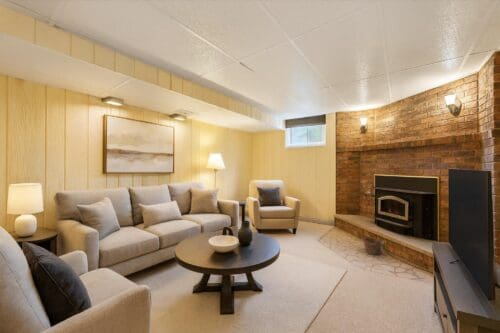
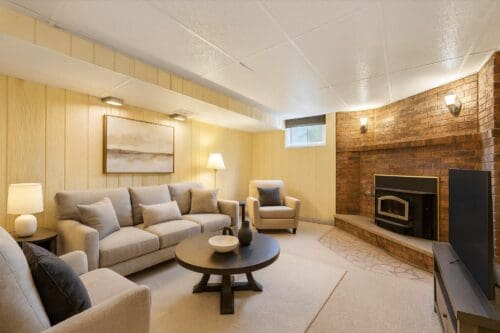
- clay pot [362,237,385,256]
